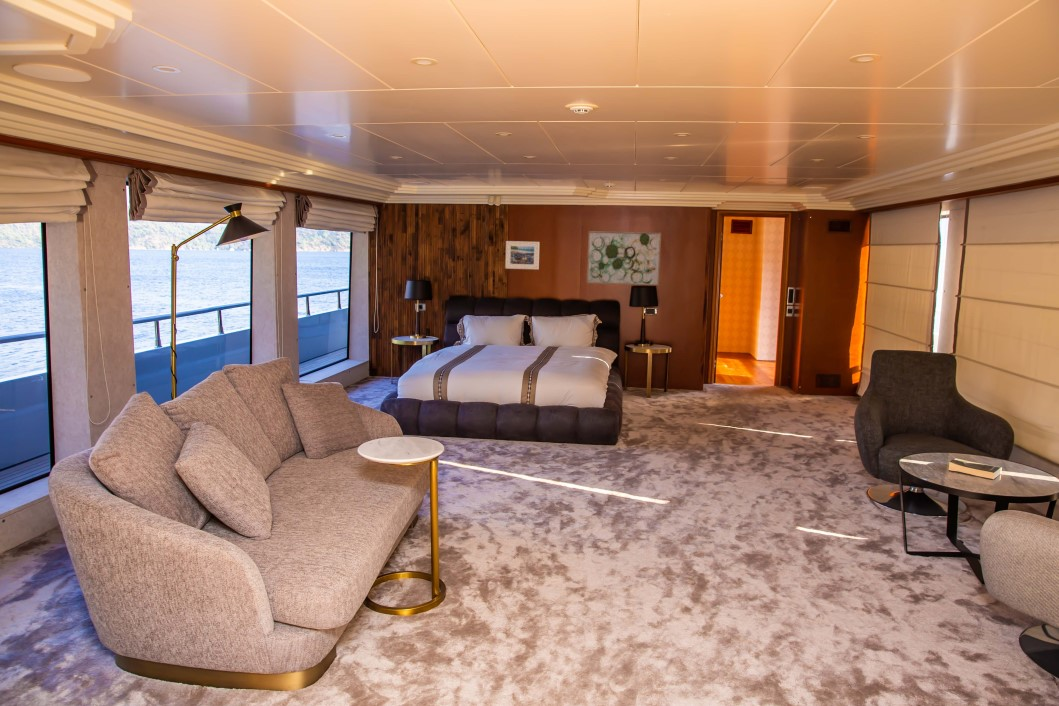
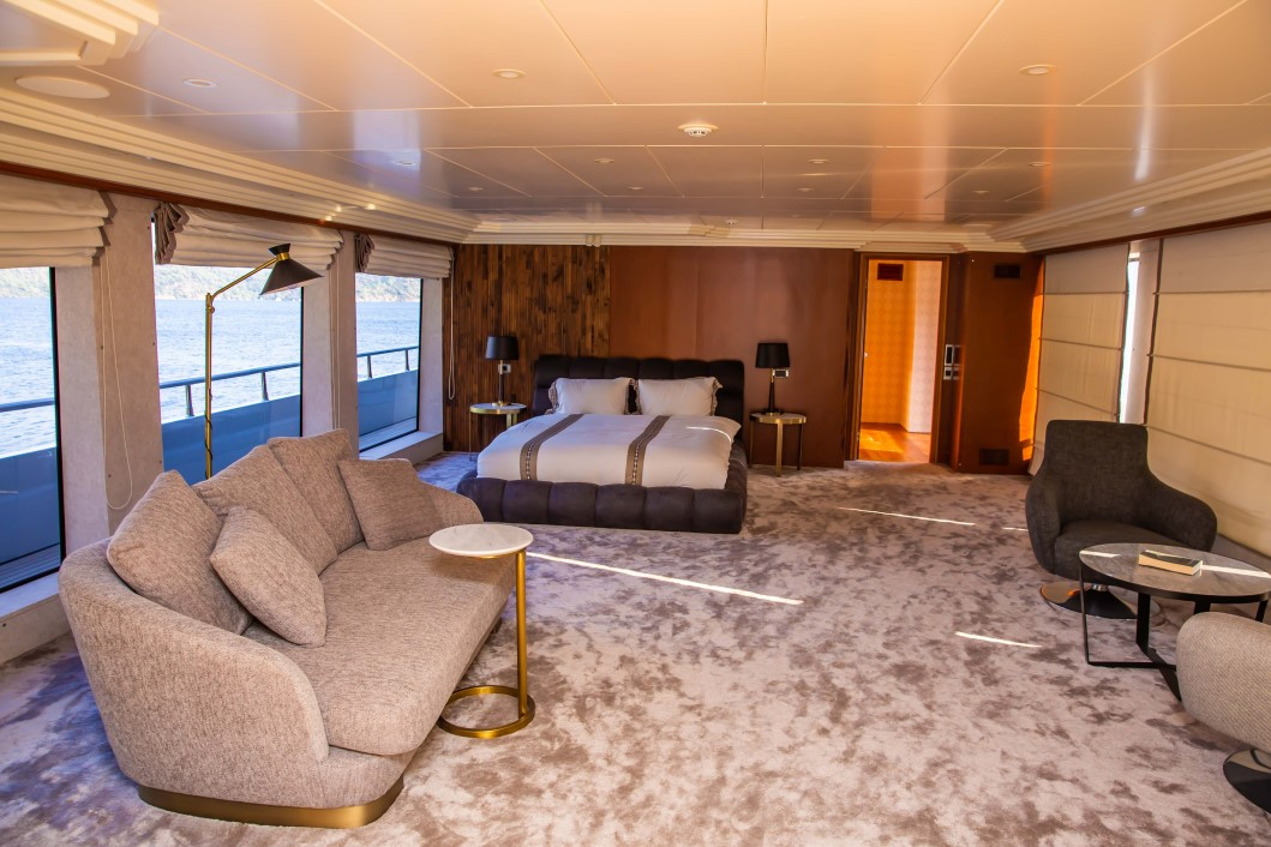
- wall art [586,230,662,286]
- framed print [504,240,540,270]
